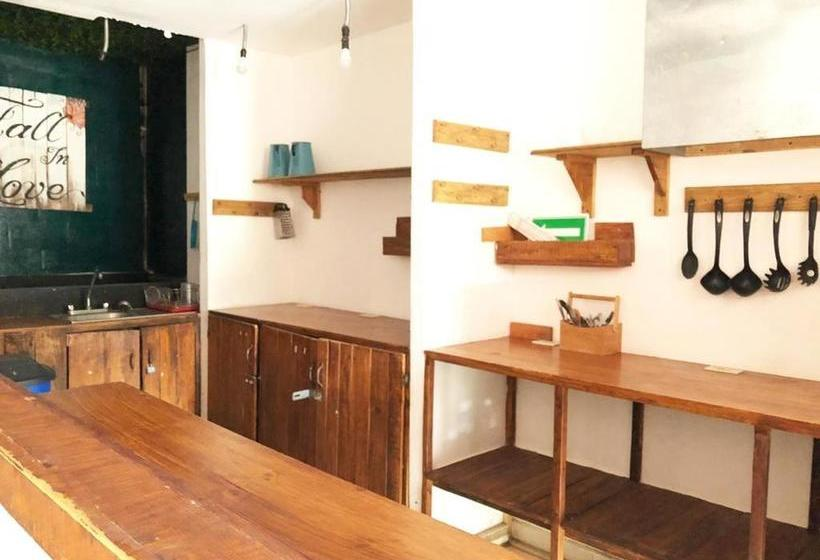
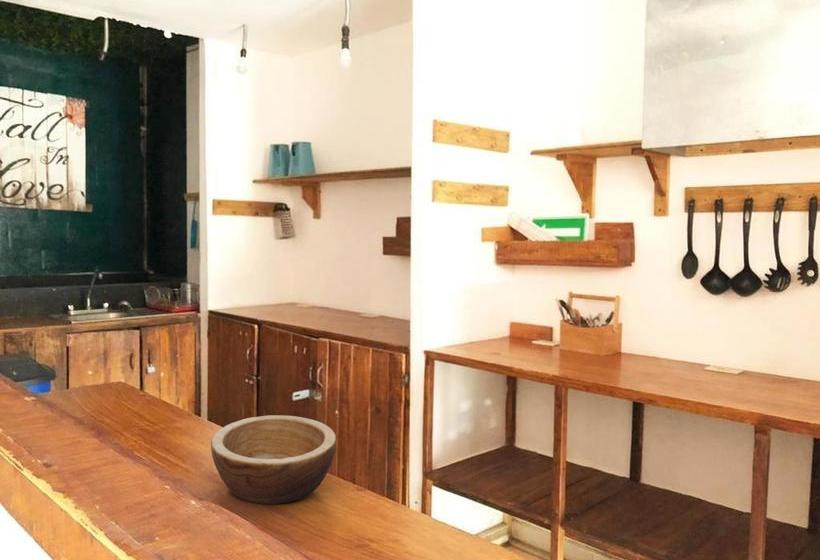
+ bowl [210,414,337,506]
